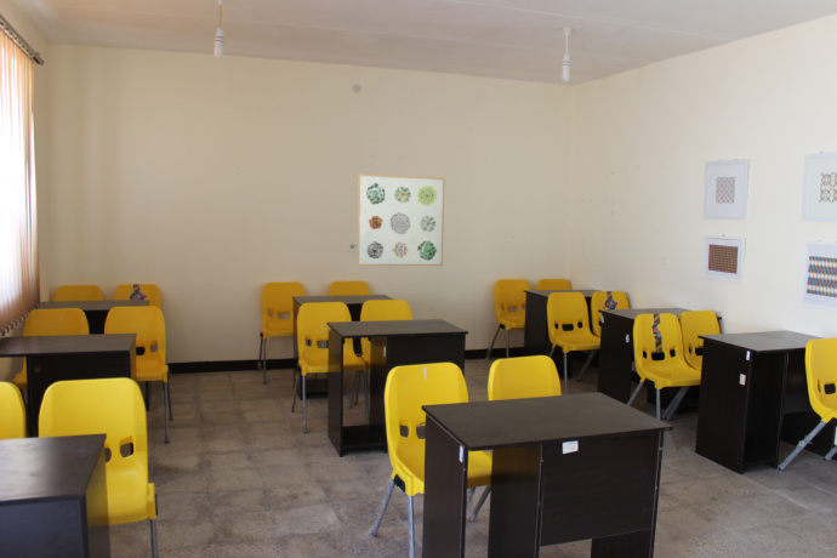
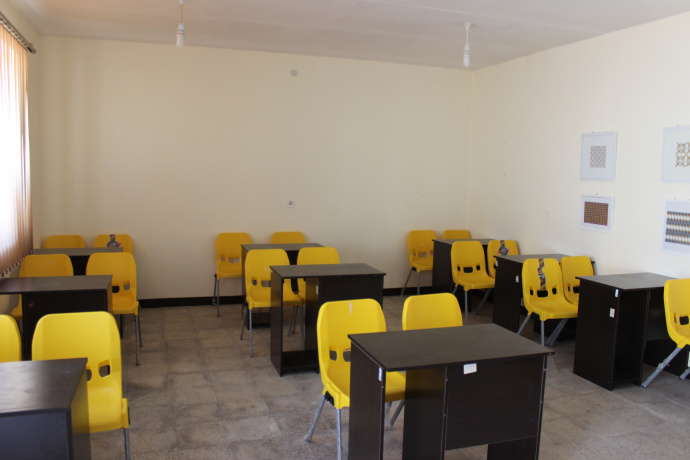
- wall art [357,173,445,267]
